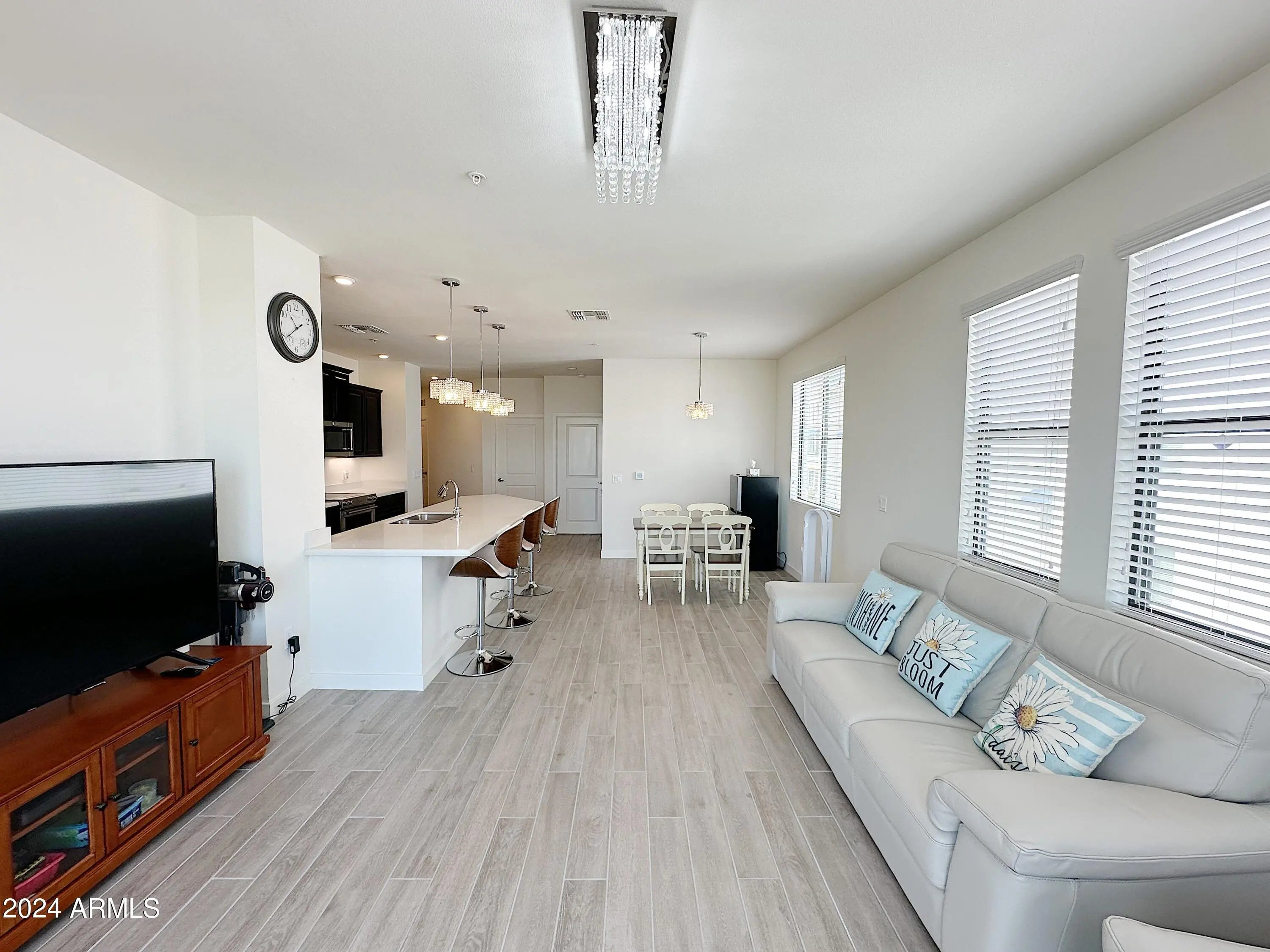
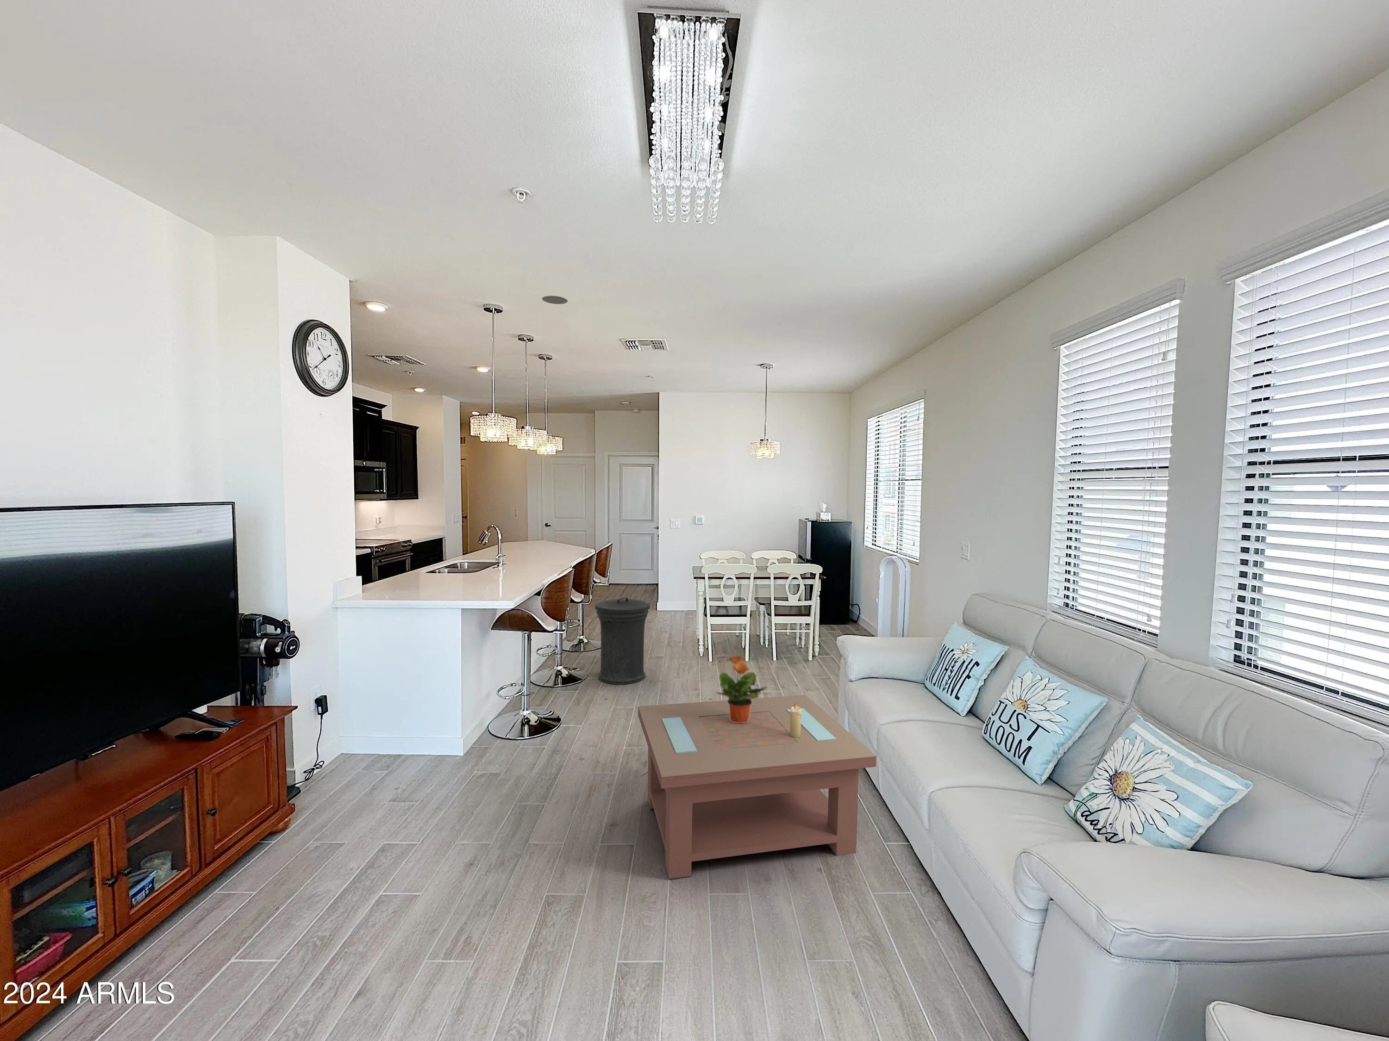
+ candle [790,703,802,737]
+ trash can [595,597,651,685]
+ recessed light [541,295,568,304]
+ coffee table [638,694,877,879]
+ potted plant [715,655,769,723]
